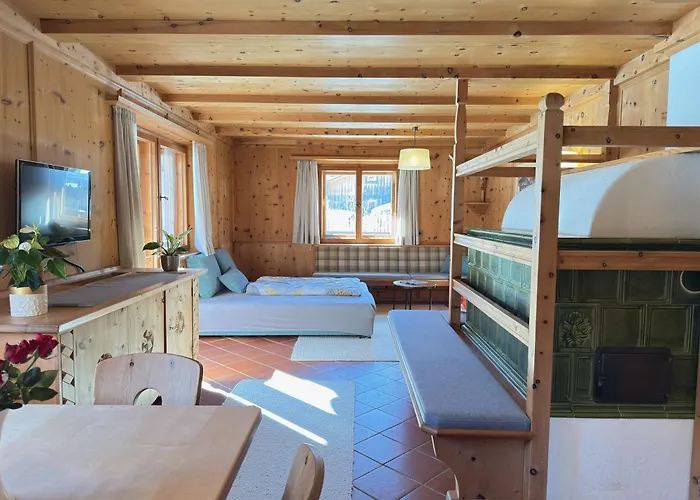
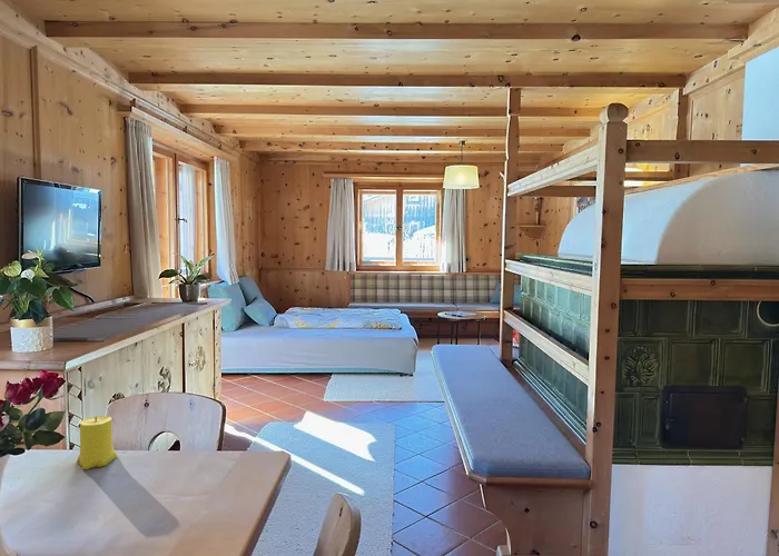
+ candle [76,415,119,470]
